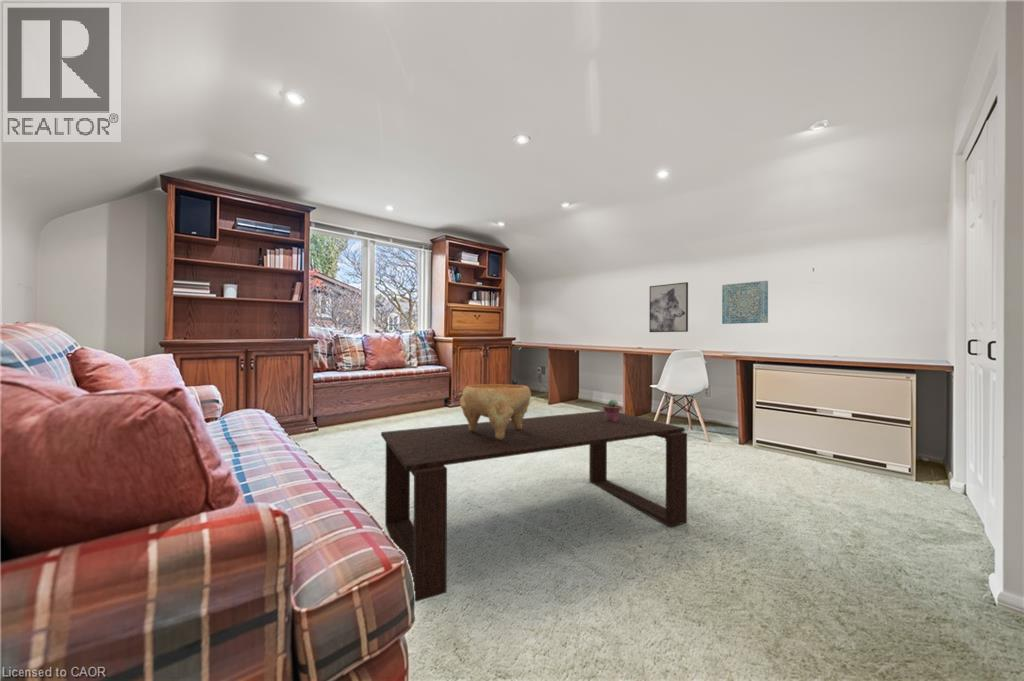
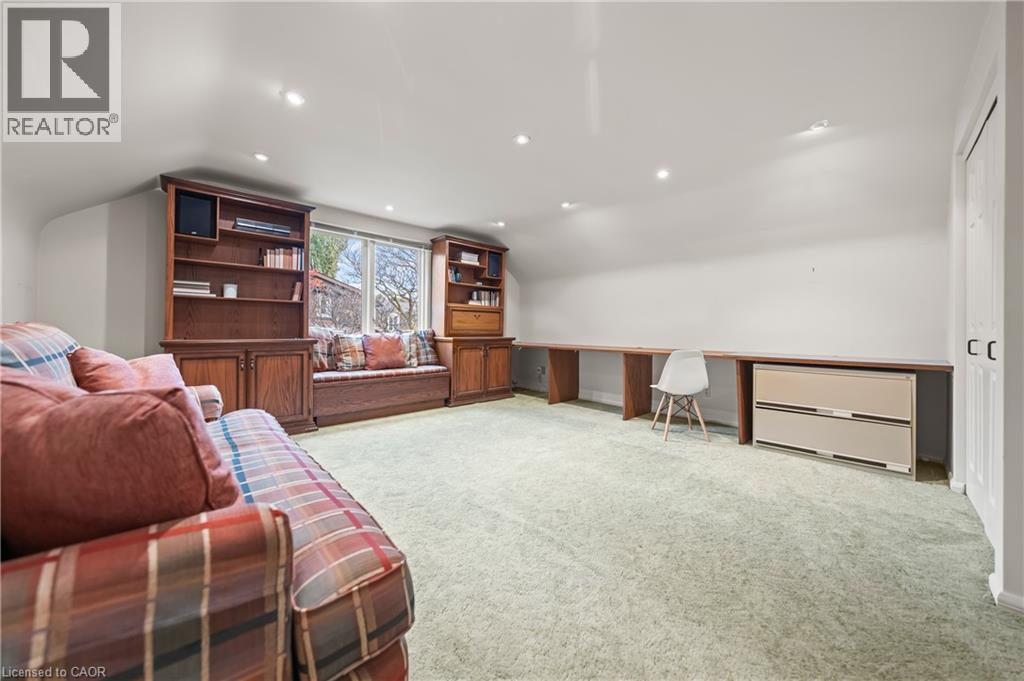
- wall art [648,281,689,333]
- potted succulent [603,398,621,422]
- wall art [721,280,769,325]
- decorative bowl [459,384,532,440]
- coffee table [380,410,688,603]
